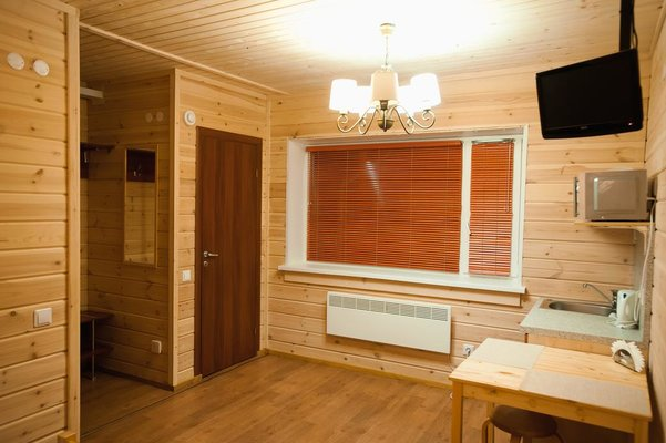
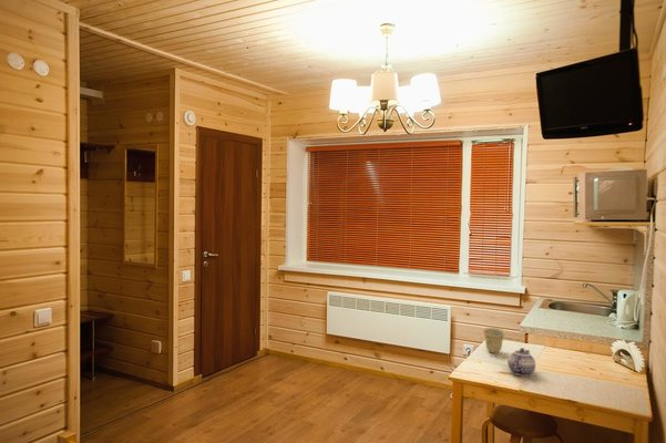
+ teapot [506,347,536,378]
+ cup [482,327,508,354]
